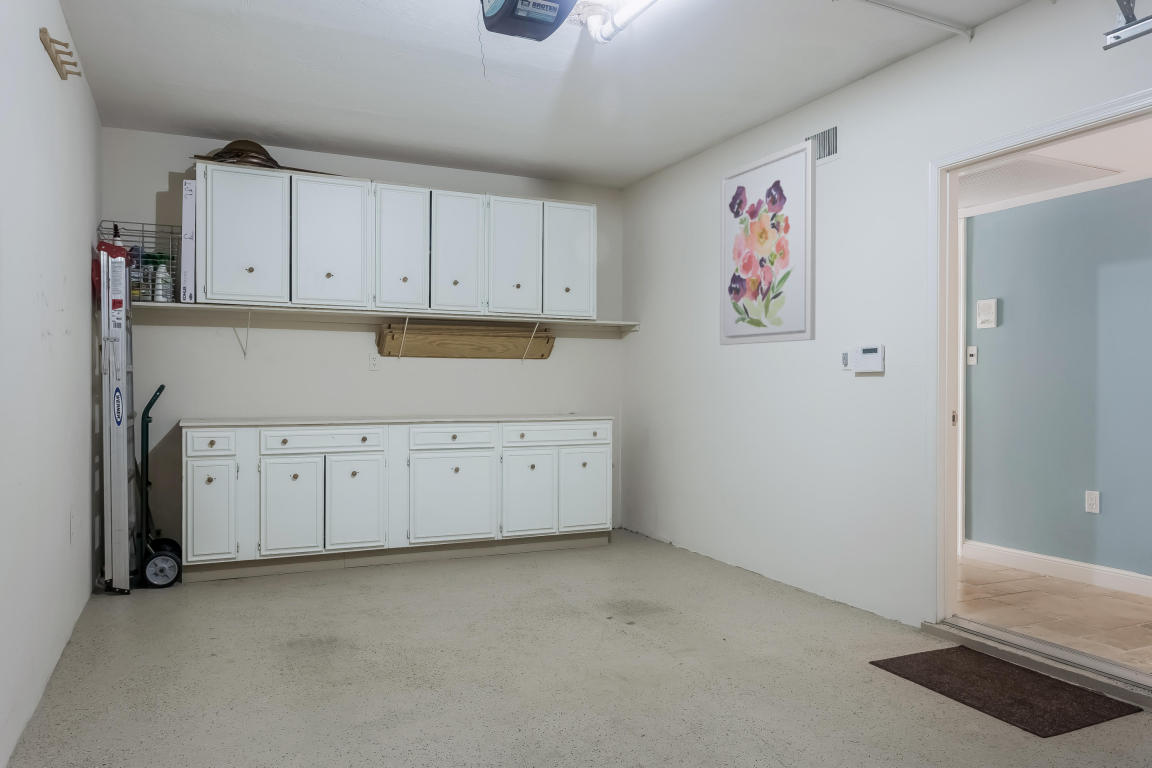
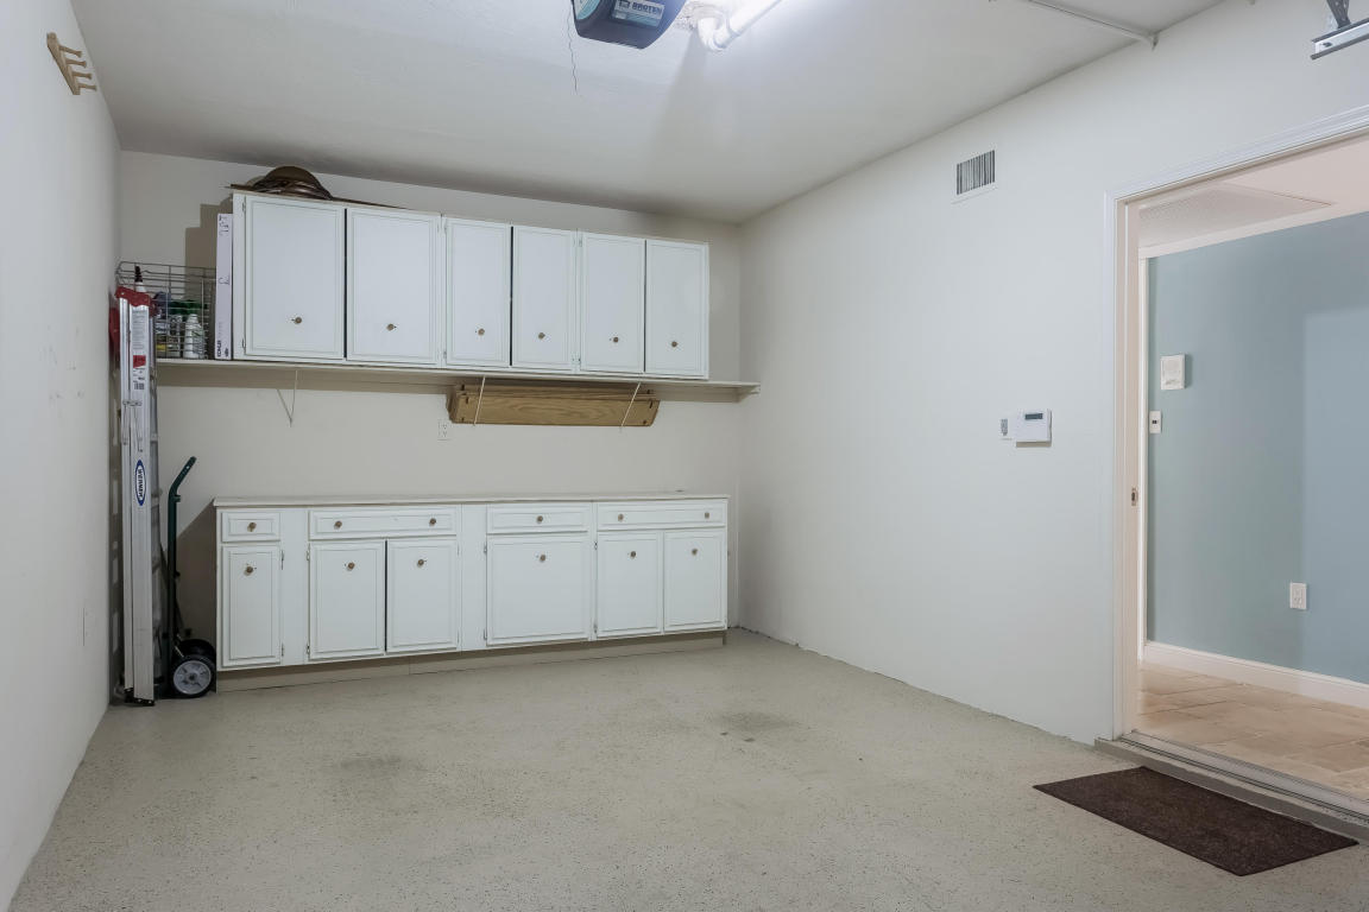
- wall art [719,139,817,346]
